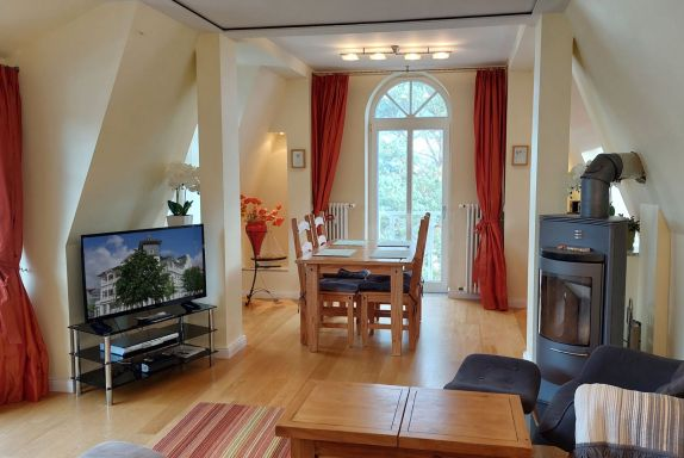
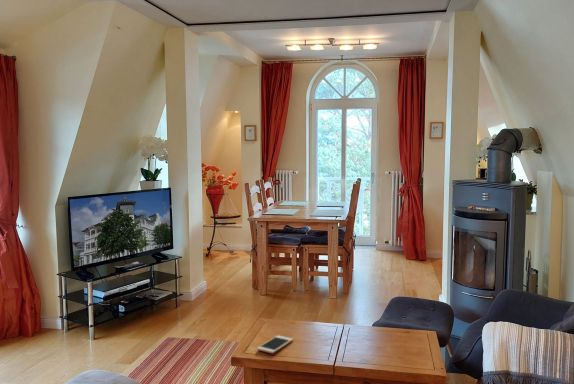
+ cell phone [256,334,294,354]
